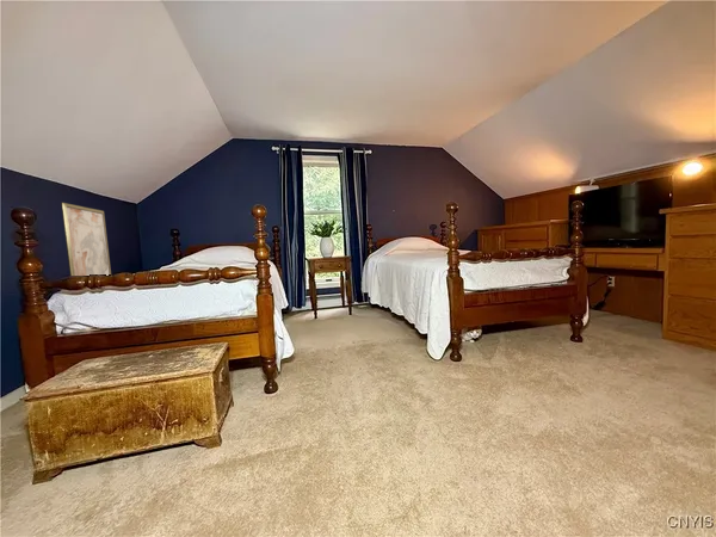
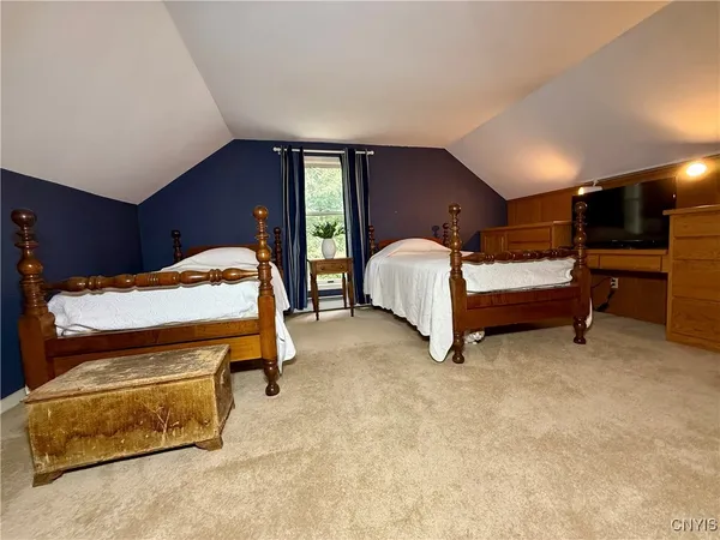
- wall art [60,202,112,277]
